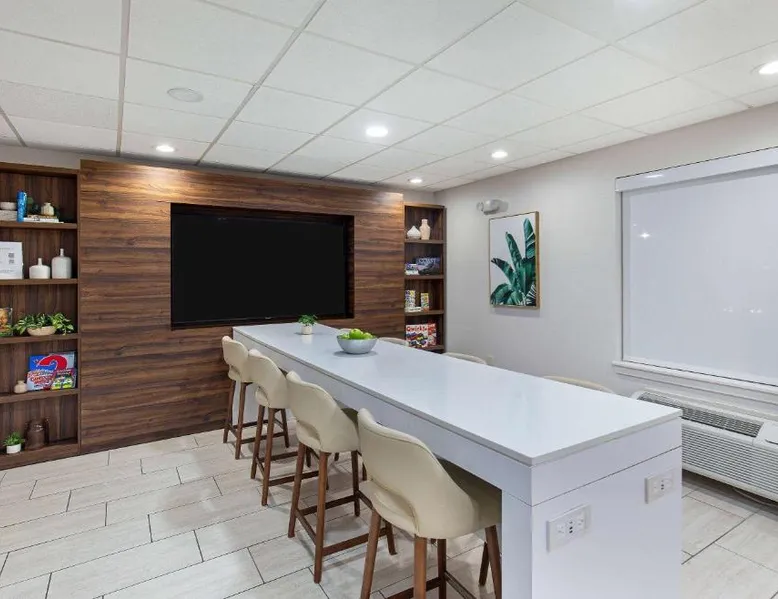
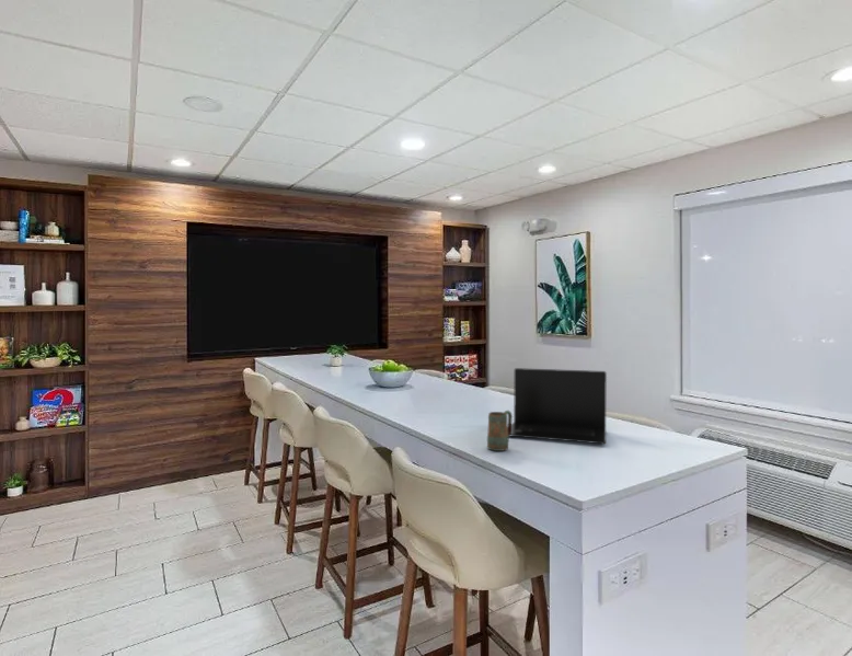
+ mug [486,410,514,452]
+ laptop [509,367,608,445]
